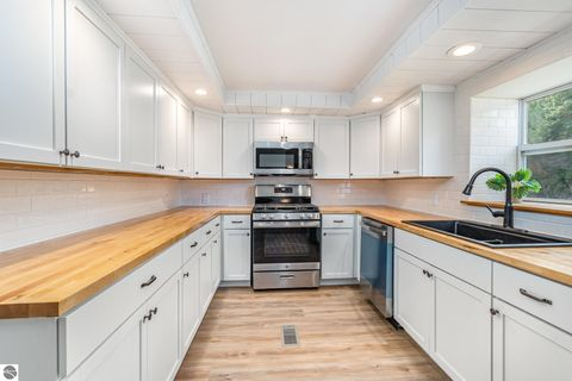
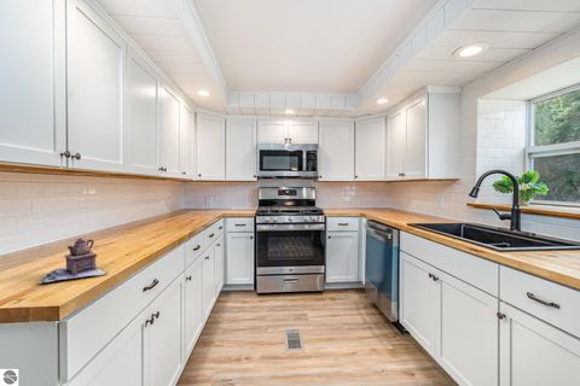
+ teapot [37,238,109,285]
